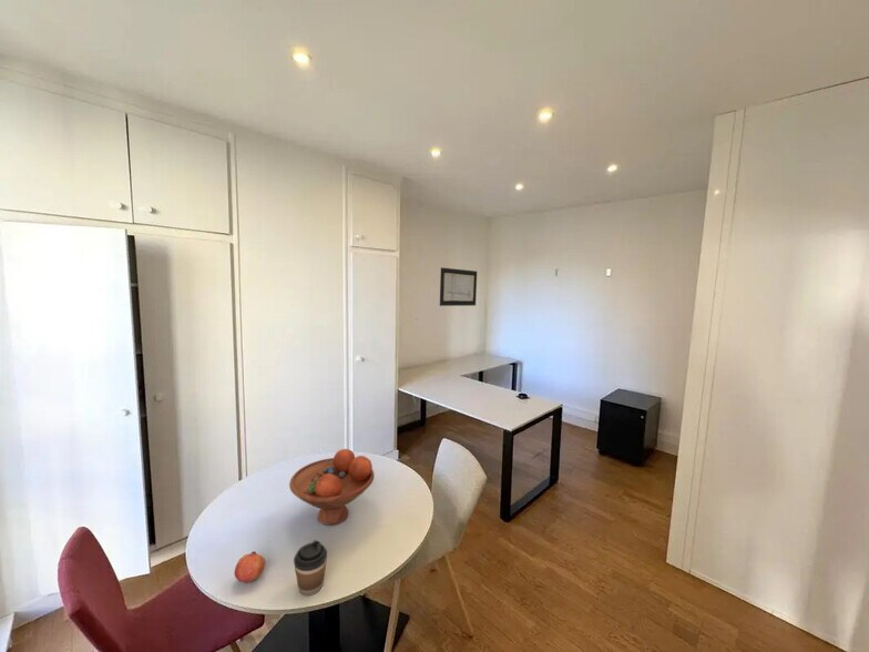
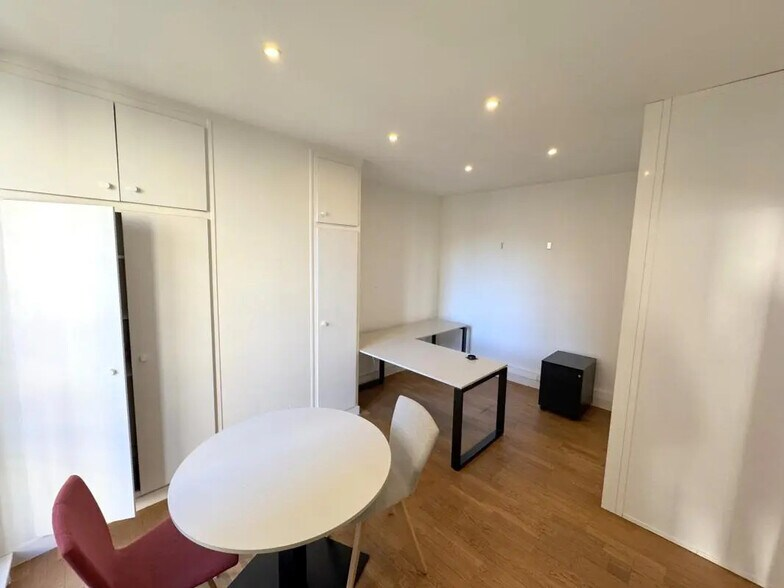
- pomegranate [233,550,266,583]
- fruit bowl [288,448,376,527]
- coffee cup [293,539,328,597]
- wall art [439,266,478,307]
